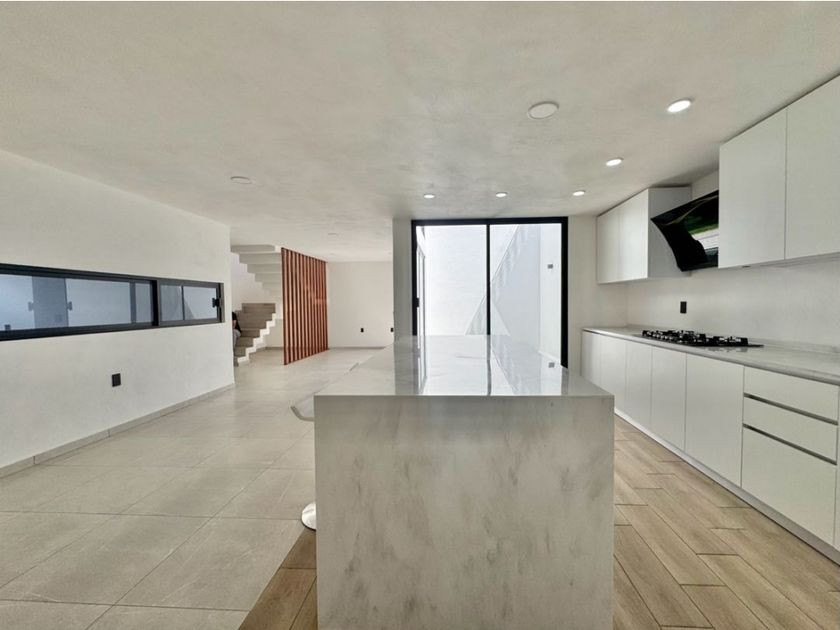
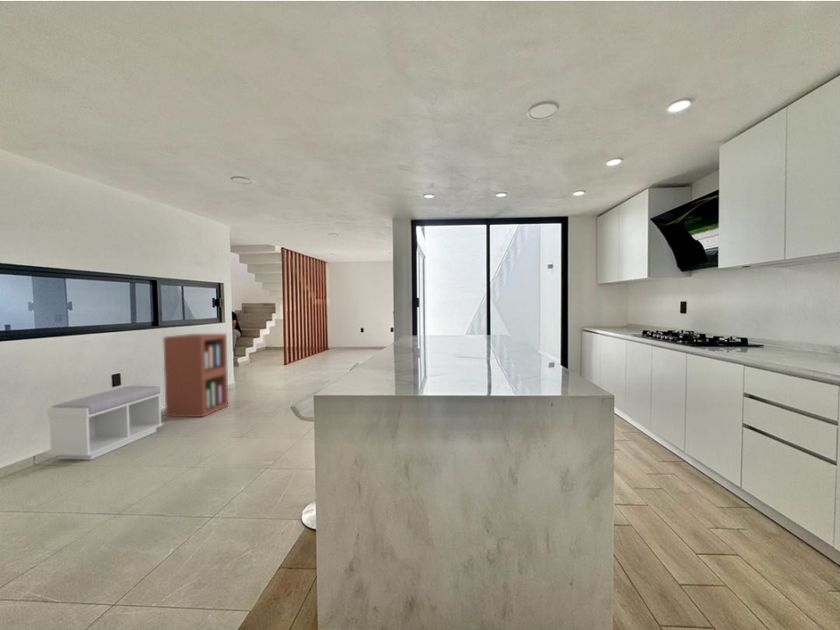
+ bench [46,385,164,461]
+ bookshelf [162,333,229,418]
